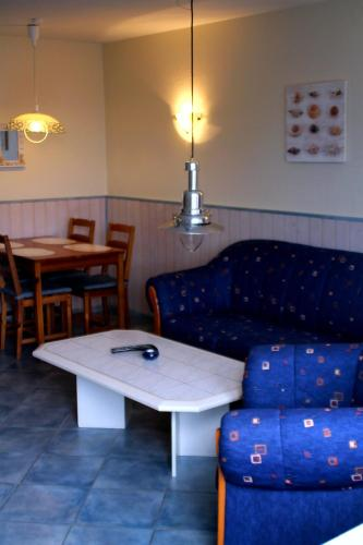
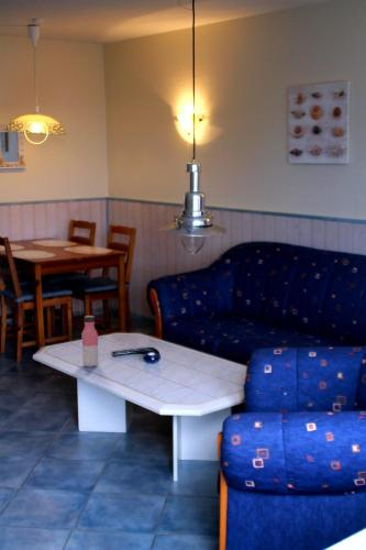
+ water bottle [80,315,100,369]
